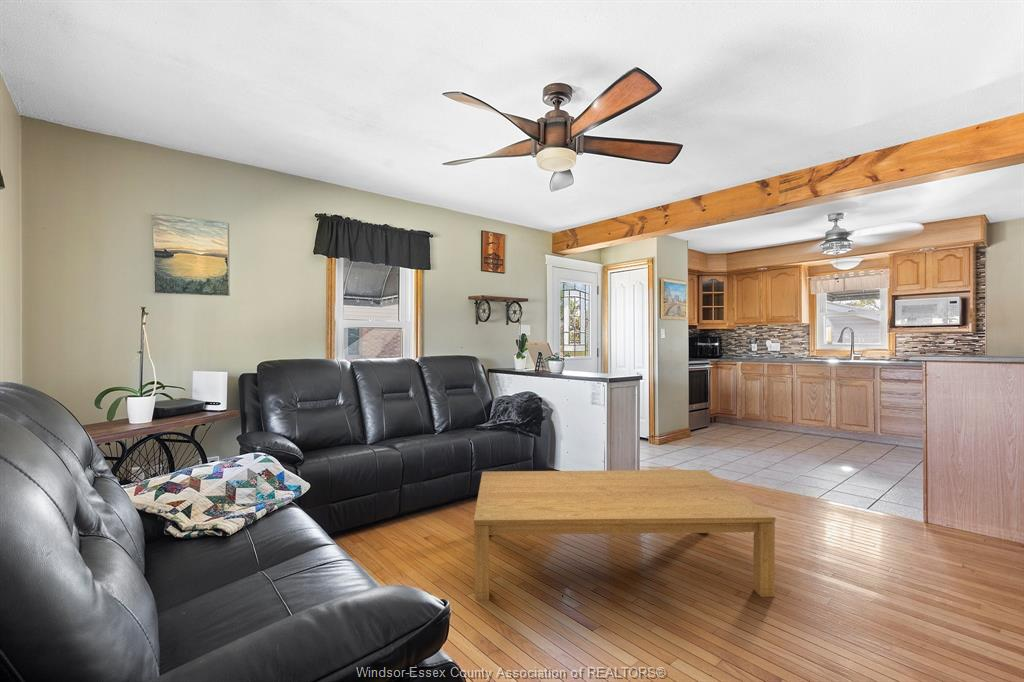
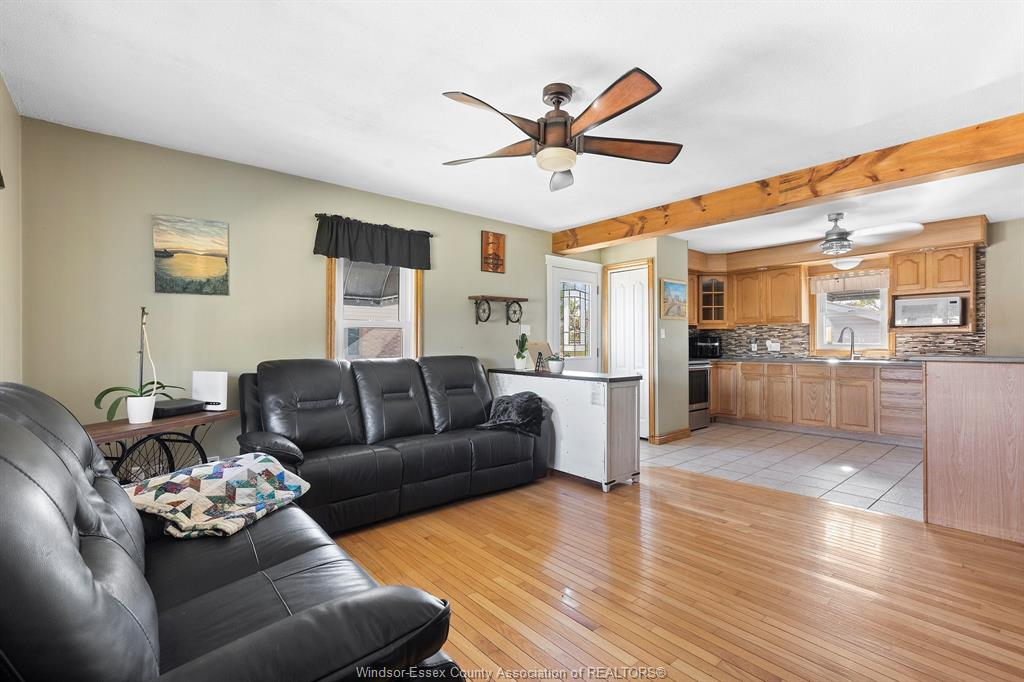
- coffee table [473,469,776,601]
